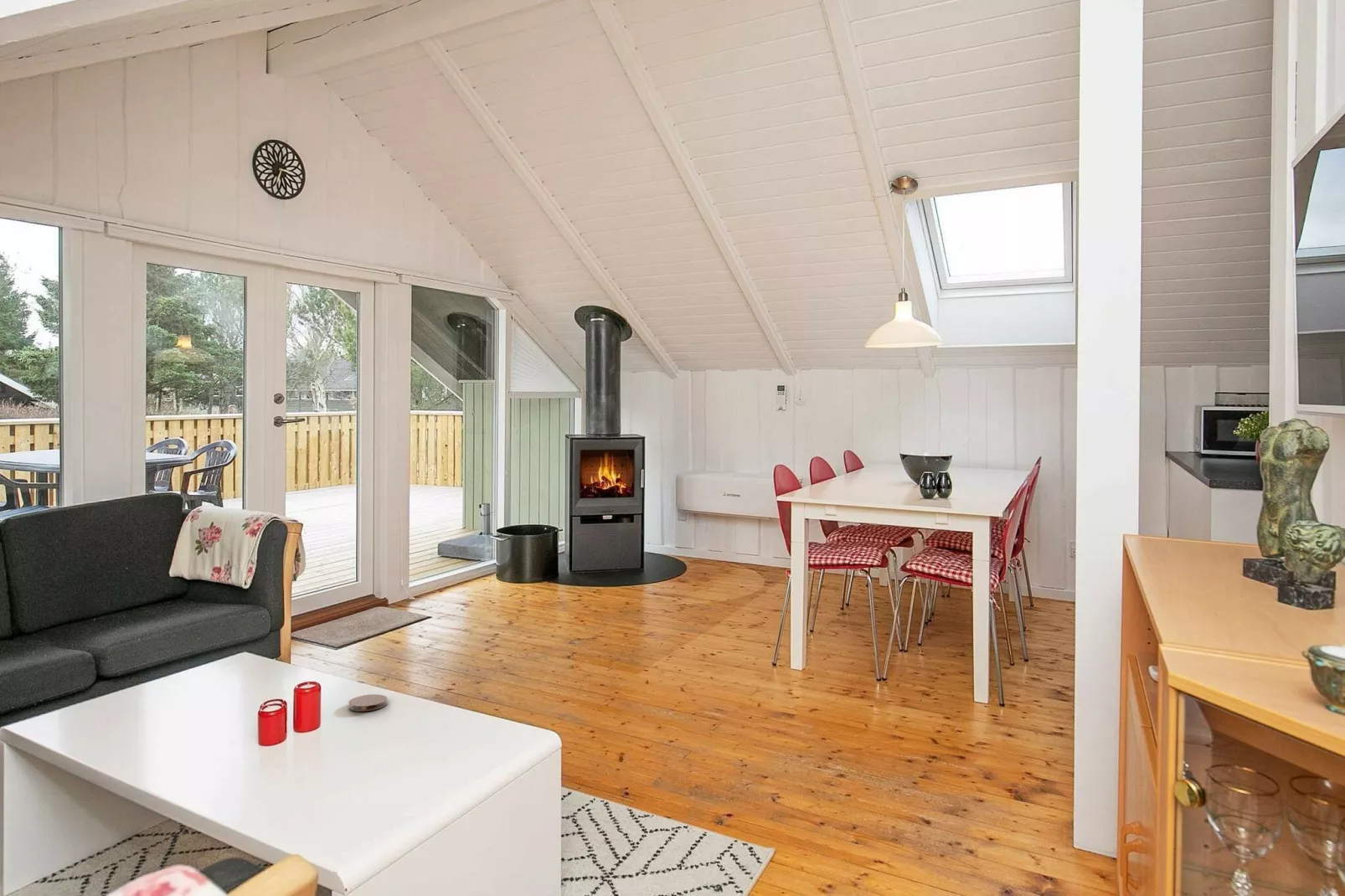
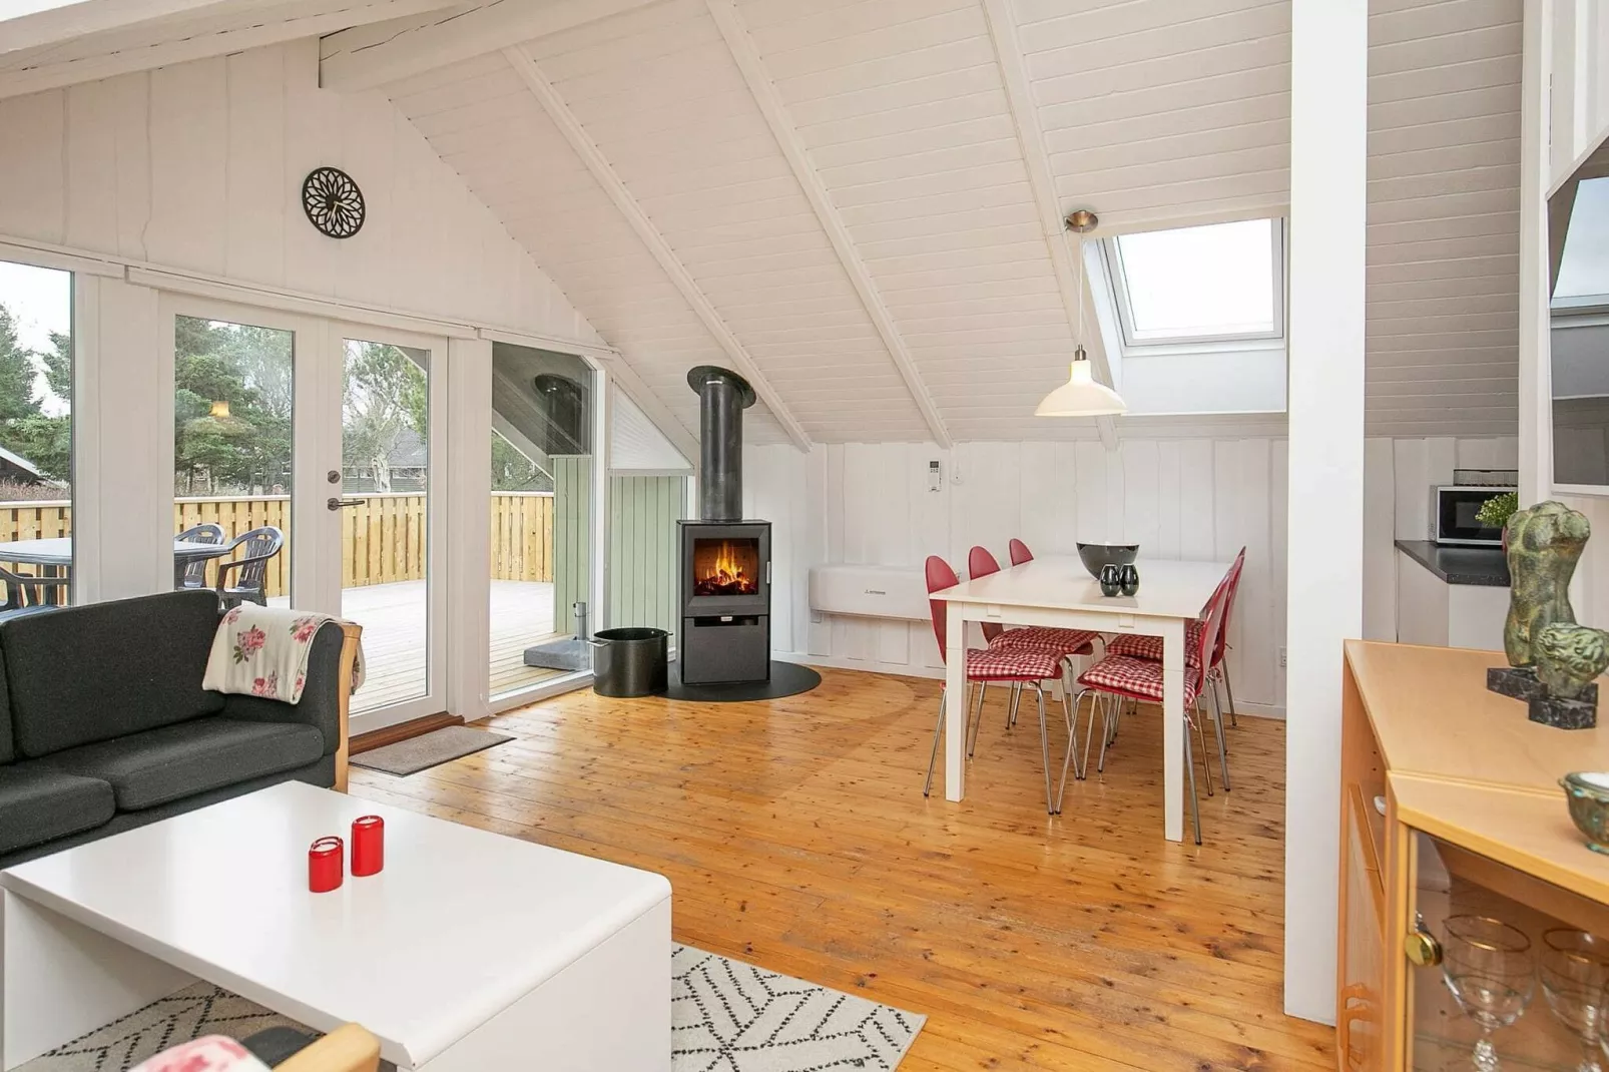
- coaster [348,693,388,712]
